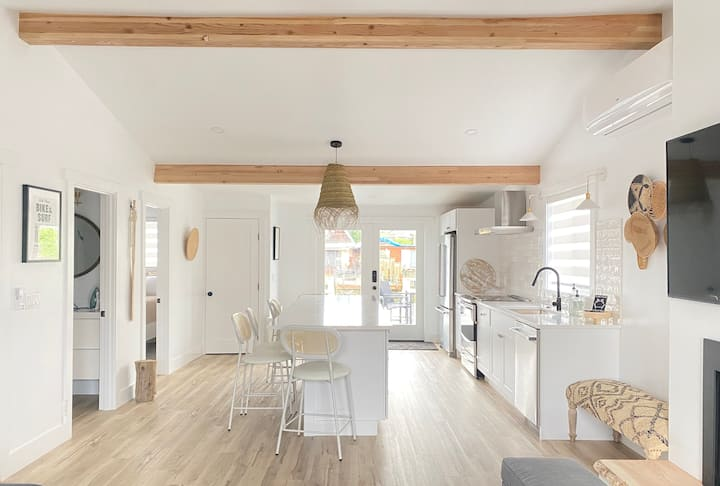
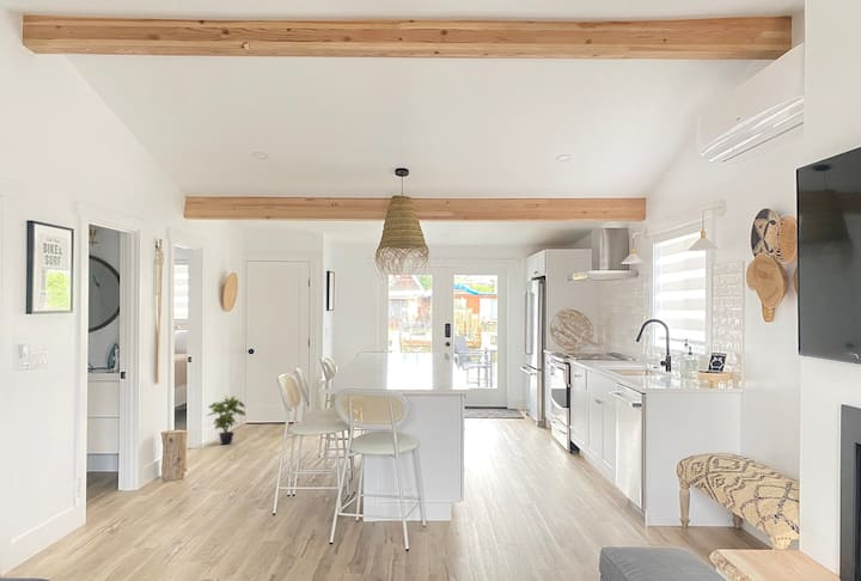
+ potted plant [206,395,248,446]
